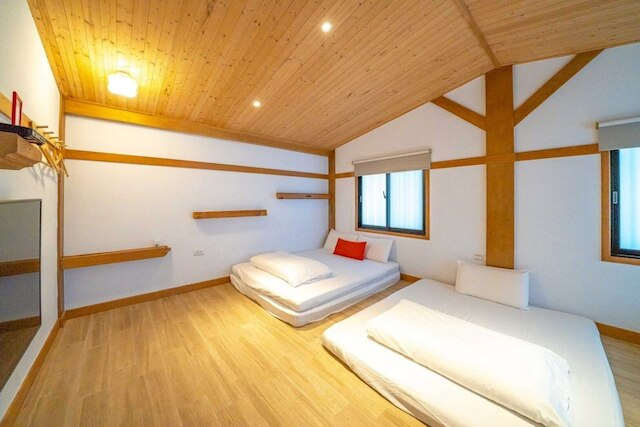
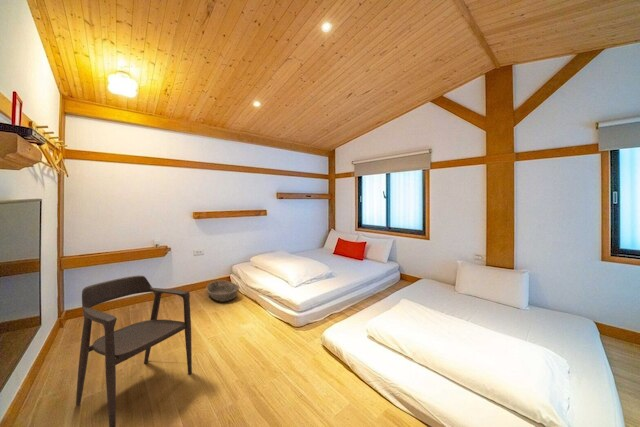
+ basket [205,280,241,303]
+ armchair [75,275,193,427]
